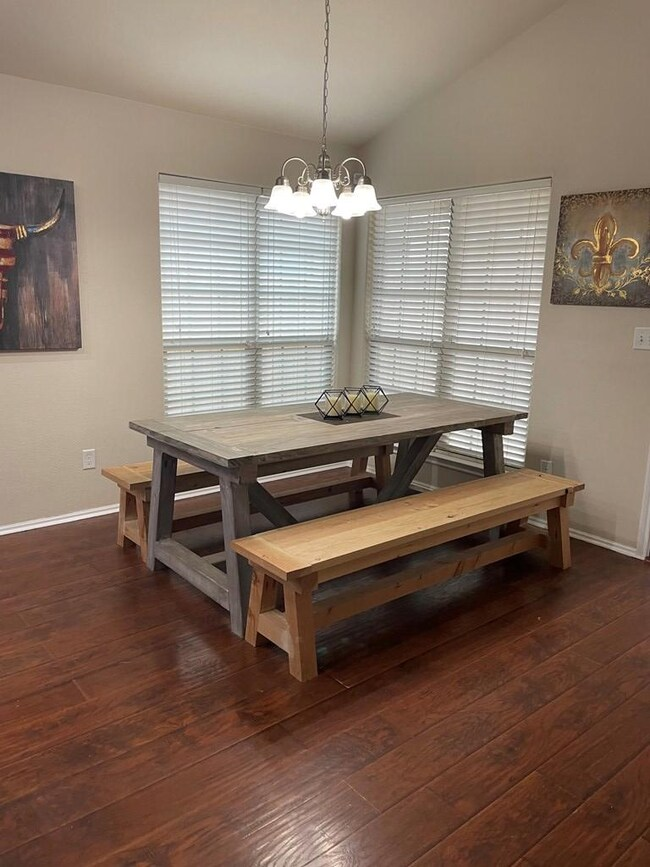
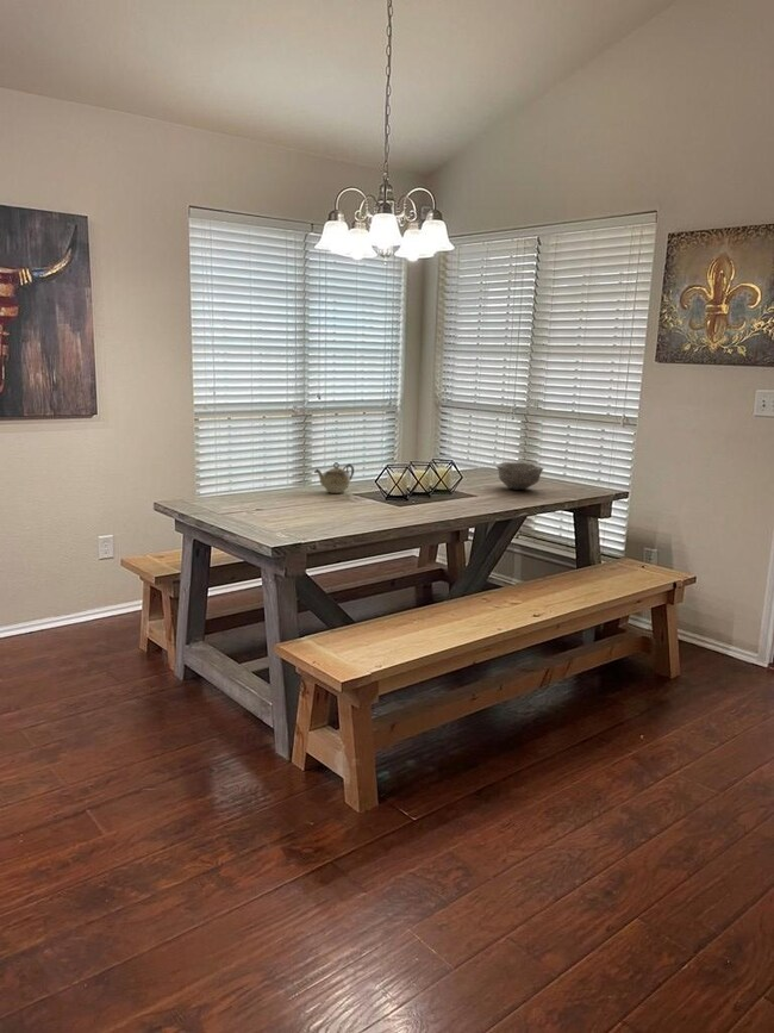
+ bowl [495,461,545,491]
+ teapot [313,461,355,494]
